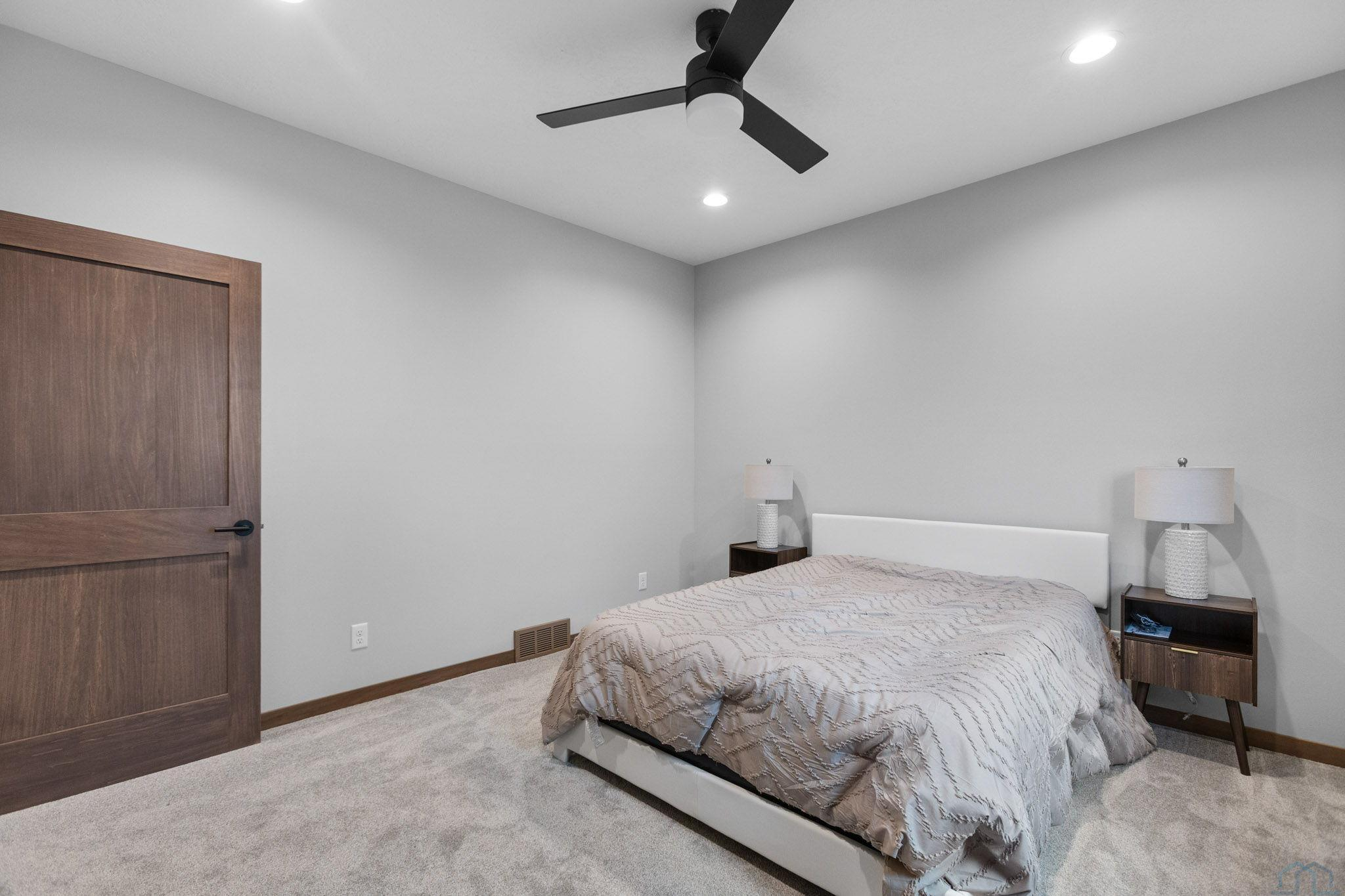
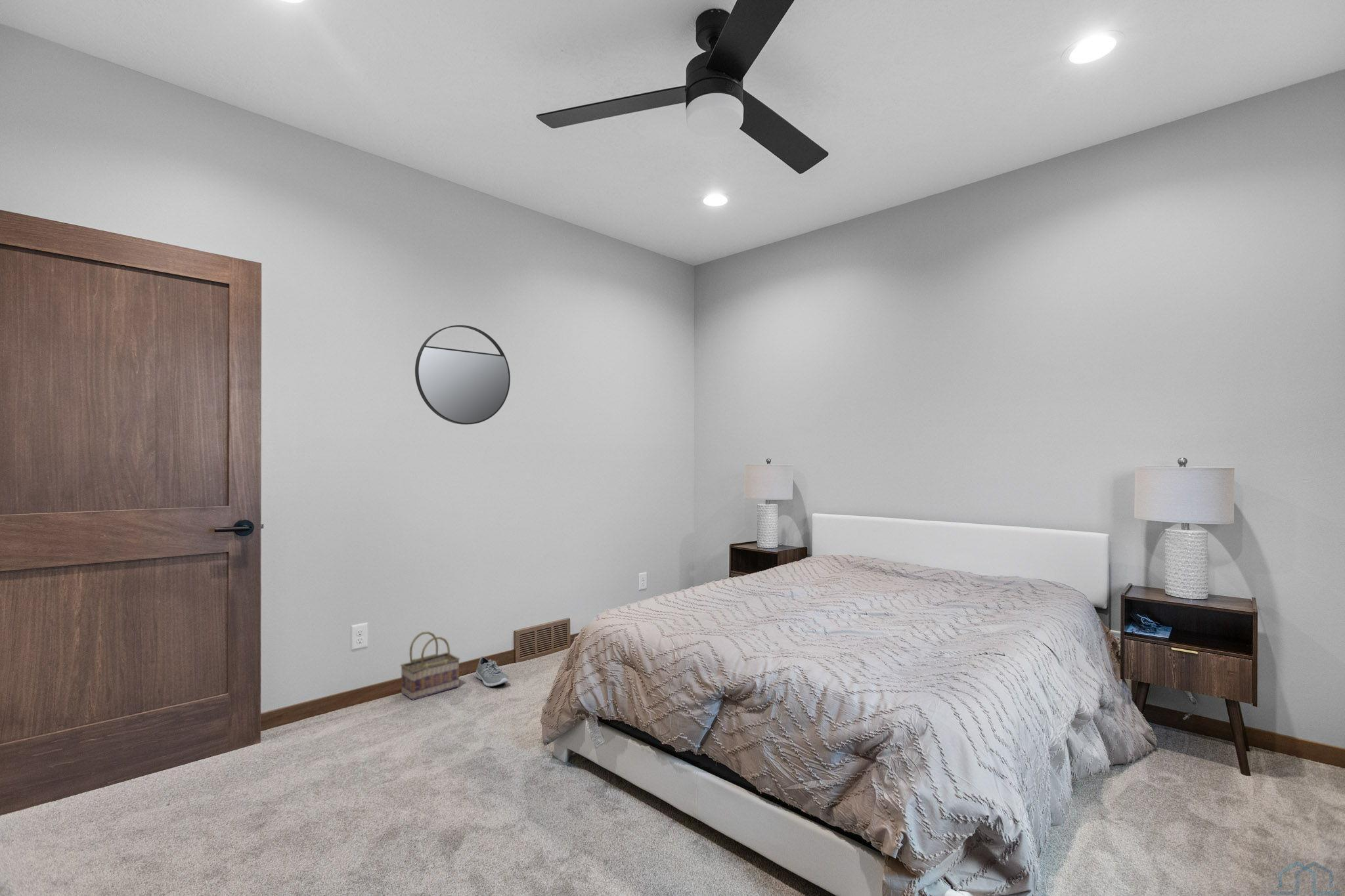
+ home mirror [414,324,511,425]
+ basket [400,631,460,701]
+ sneaker [475,656,509,687]
